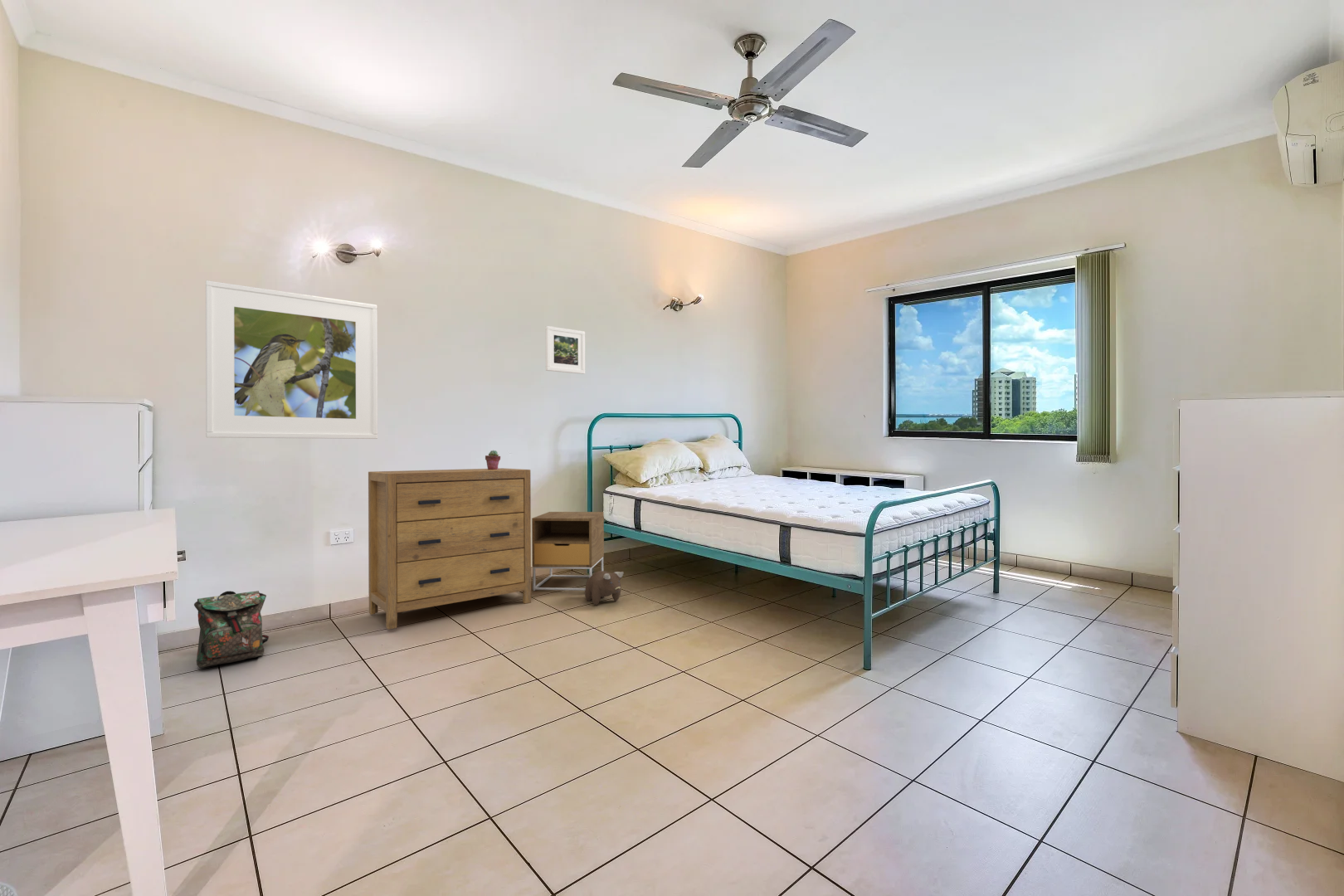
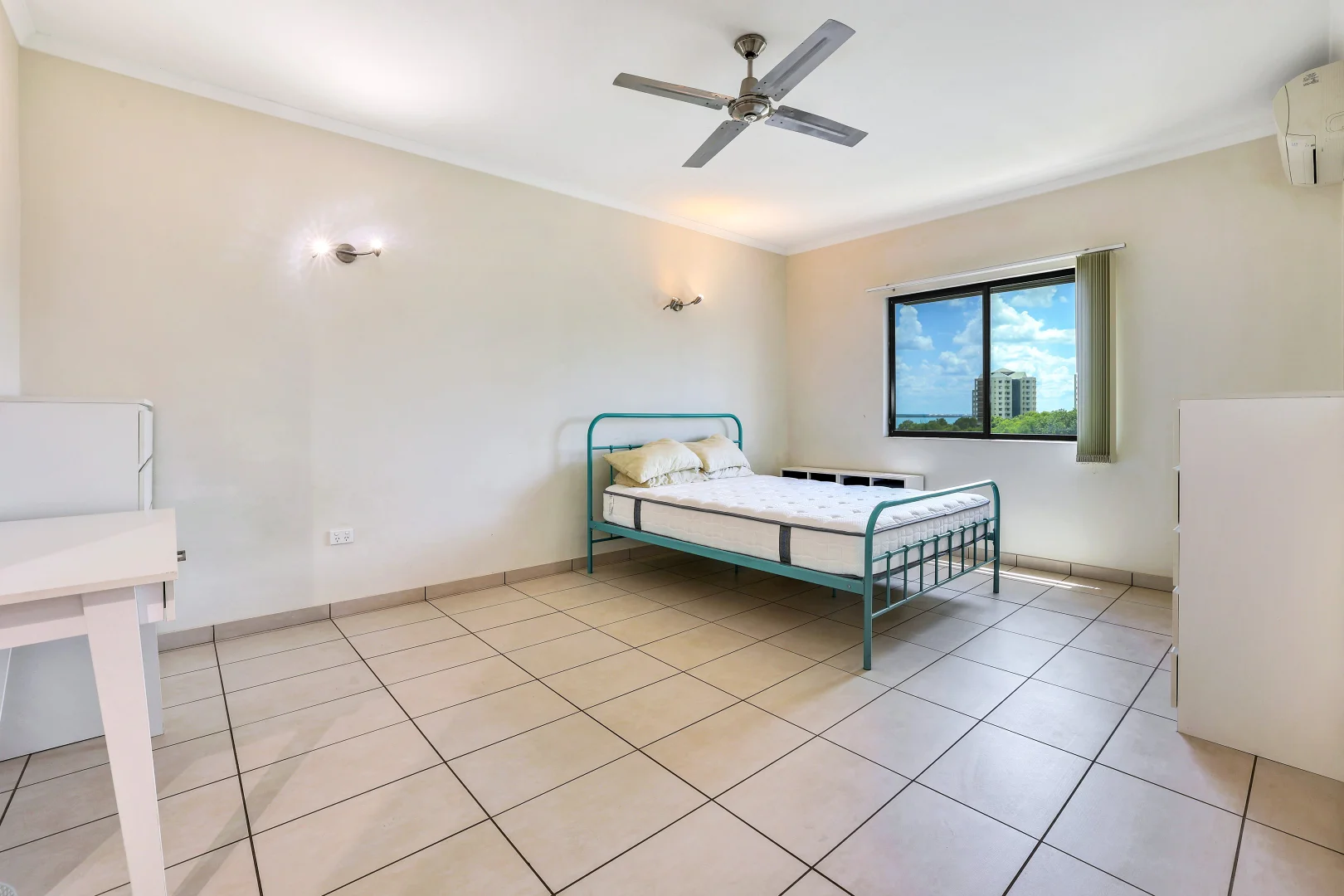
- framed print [205,280,378,440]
- dresser [368,467,532,631]
- nightstand [531,511,605,592]
- potted succulent [485,449,501,470]
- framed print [545,325,586,375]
- plush toy [584,570,624,606]
- backpack [193,590,270,669]
